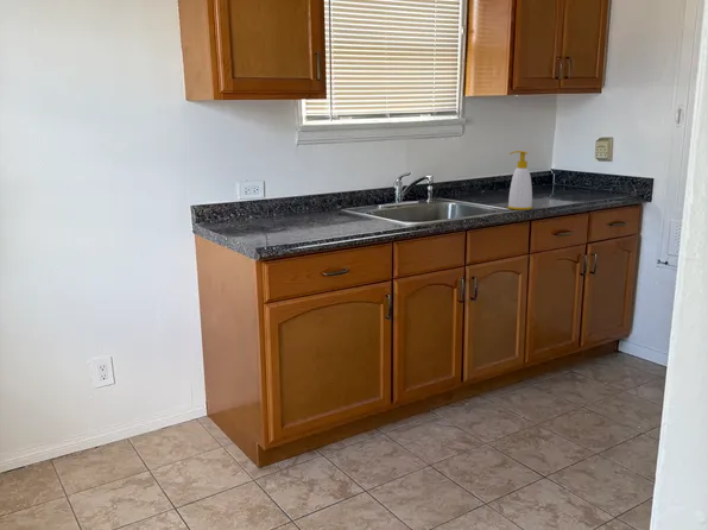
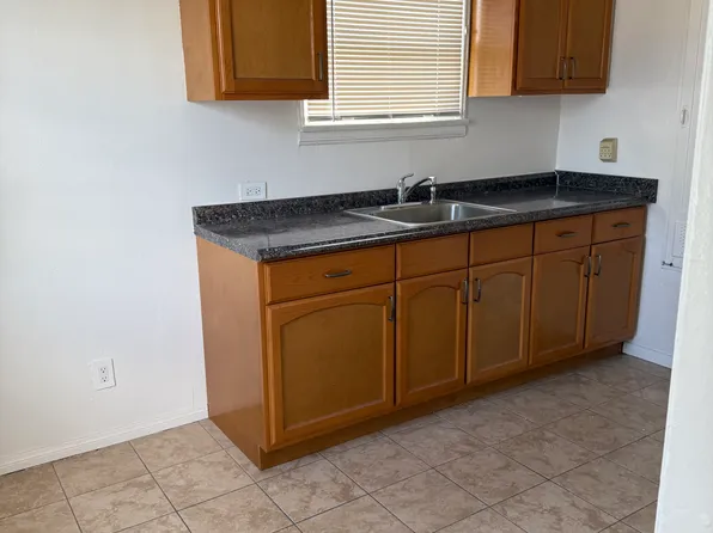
- soap bottle [507,150,533,212]
